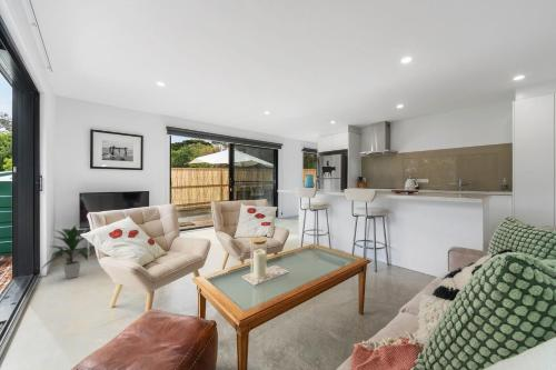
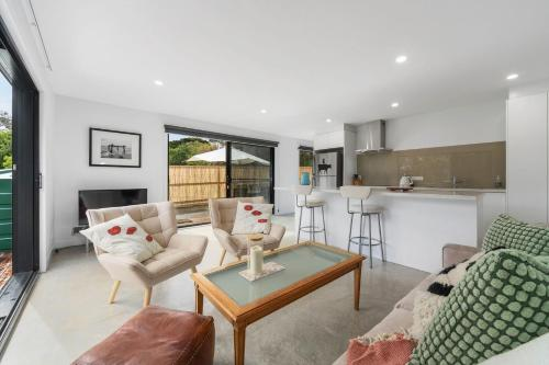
- indoor plant [40,224,91,280]
